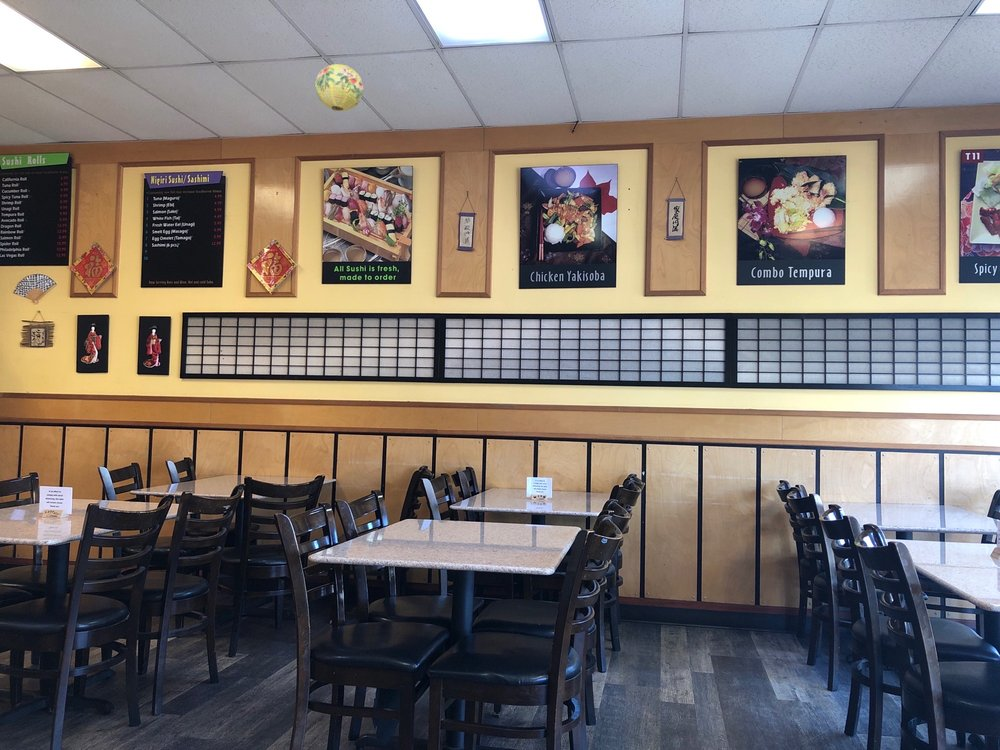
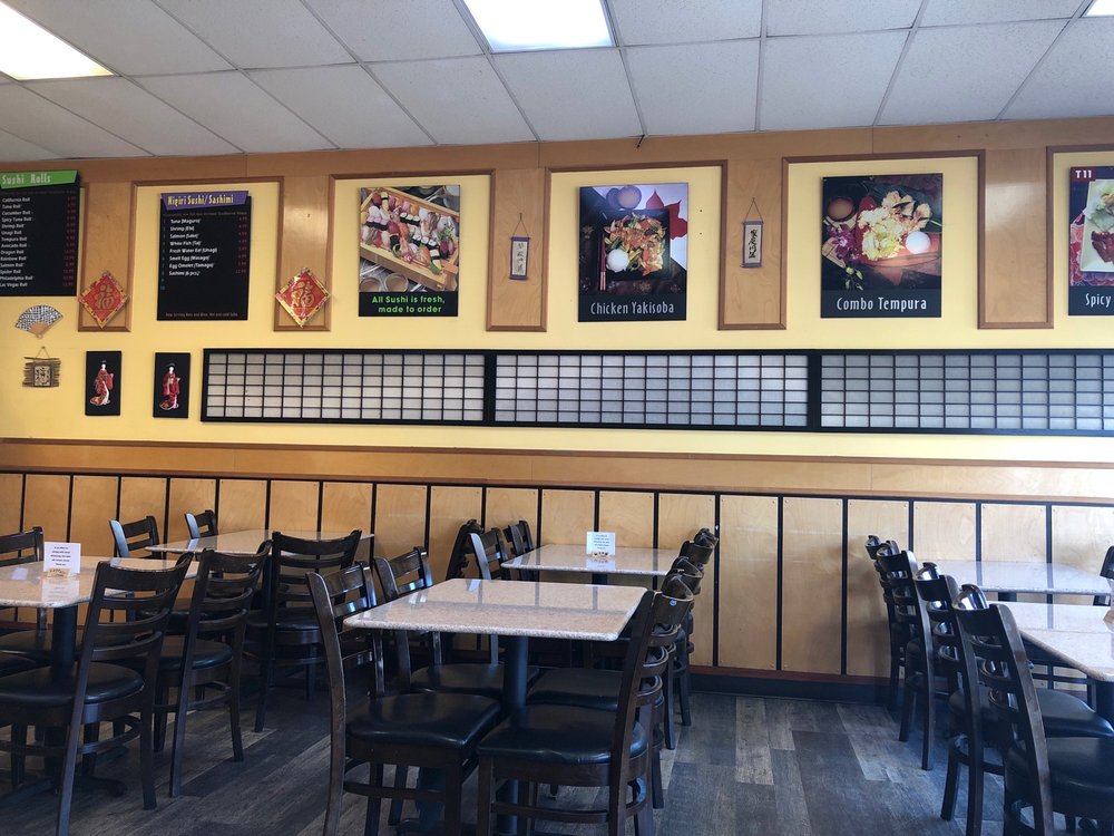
- paper lantern [314,63,364,112]
